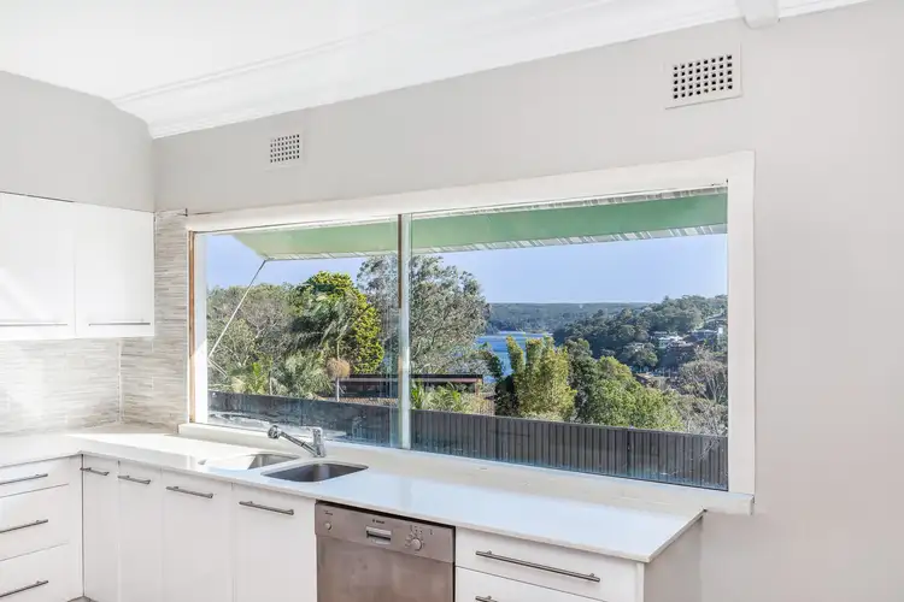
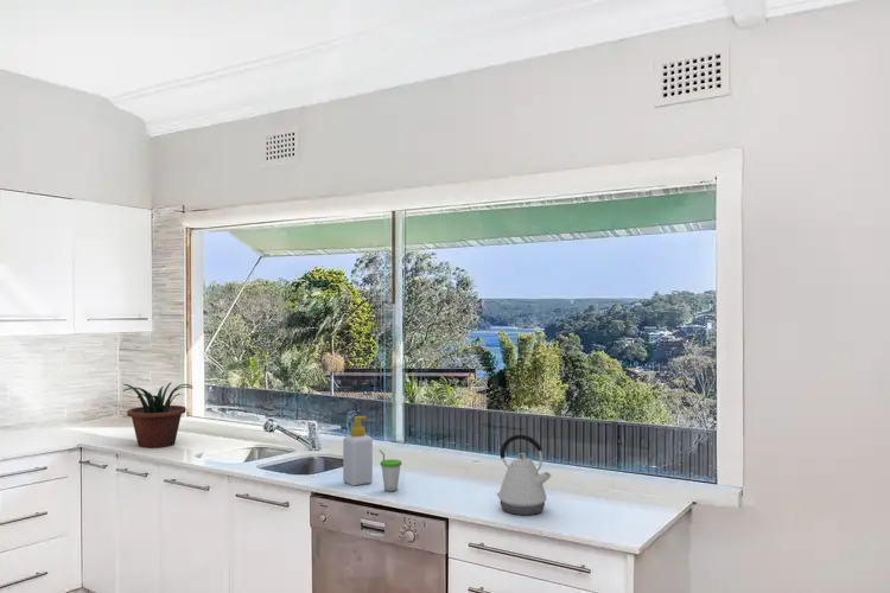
+ cup [379,448,402,493]
+ potted plant [122,382,195,449]
+ kettle [496,433,553,516]
+ soap bottle [342,415,374,486]
